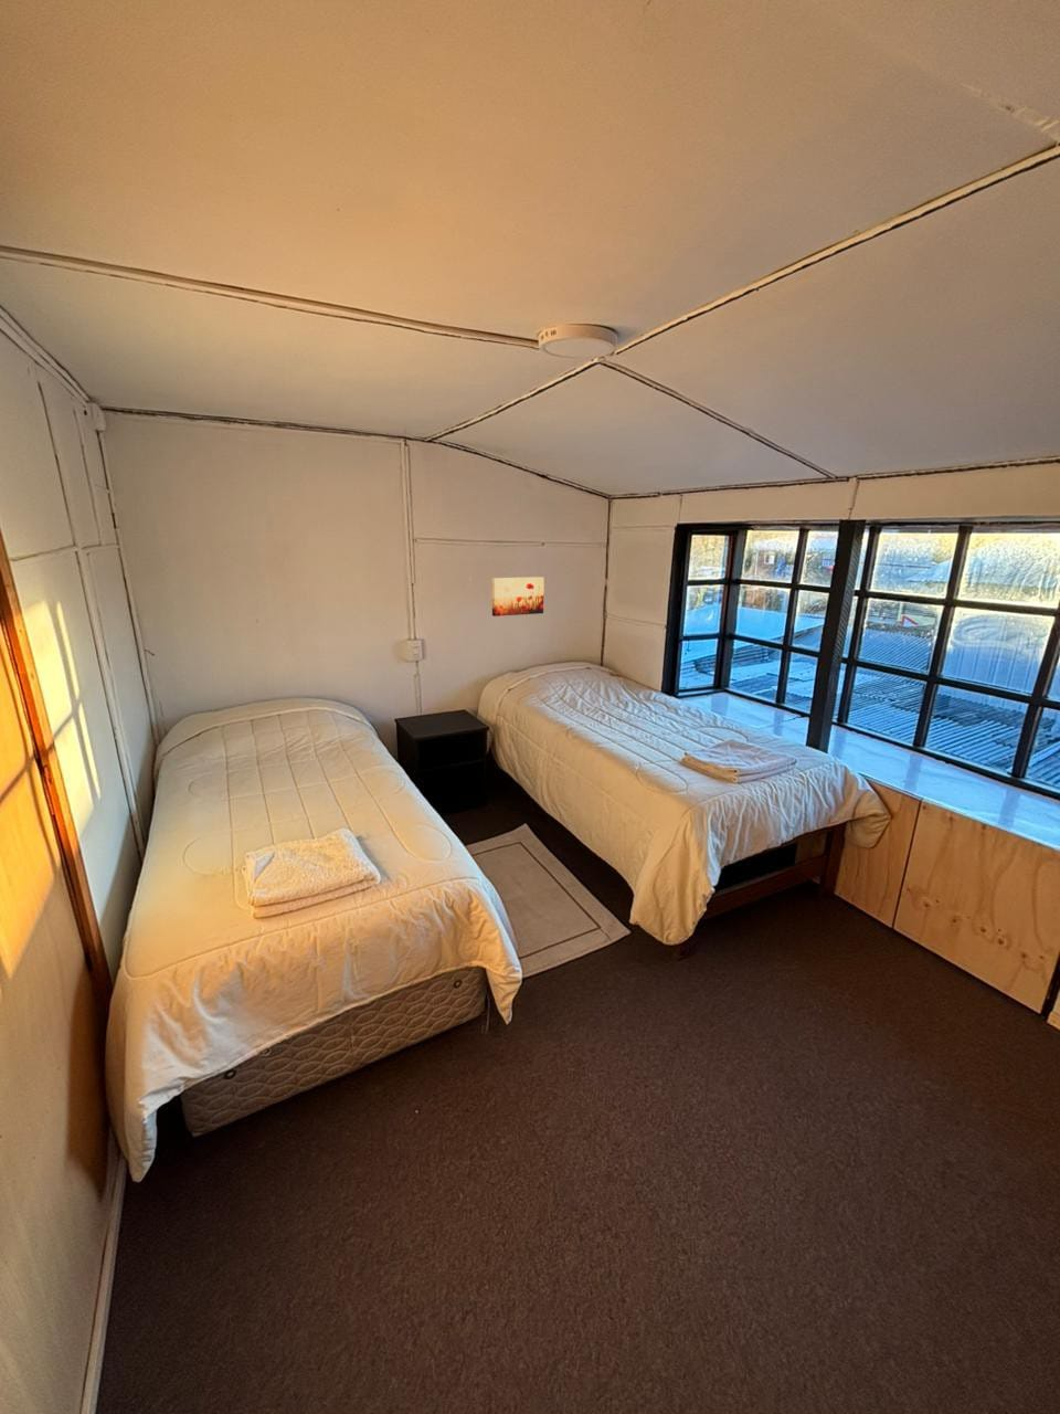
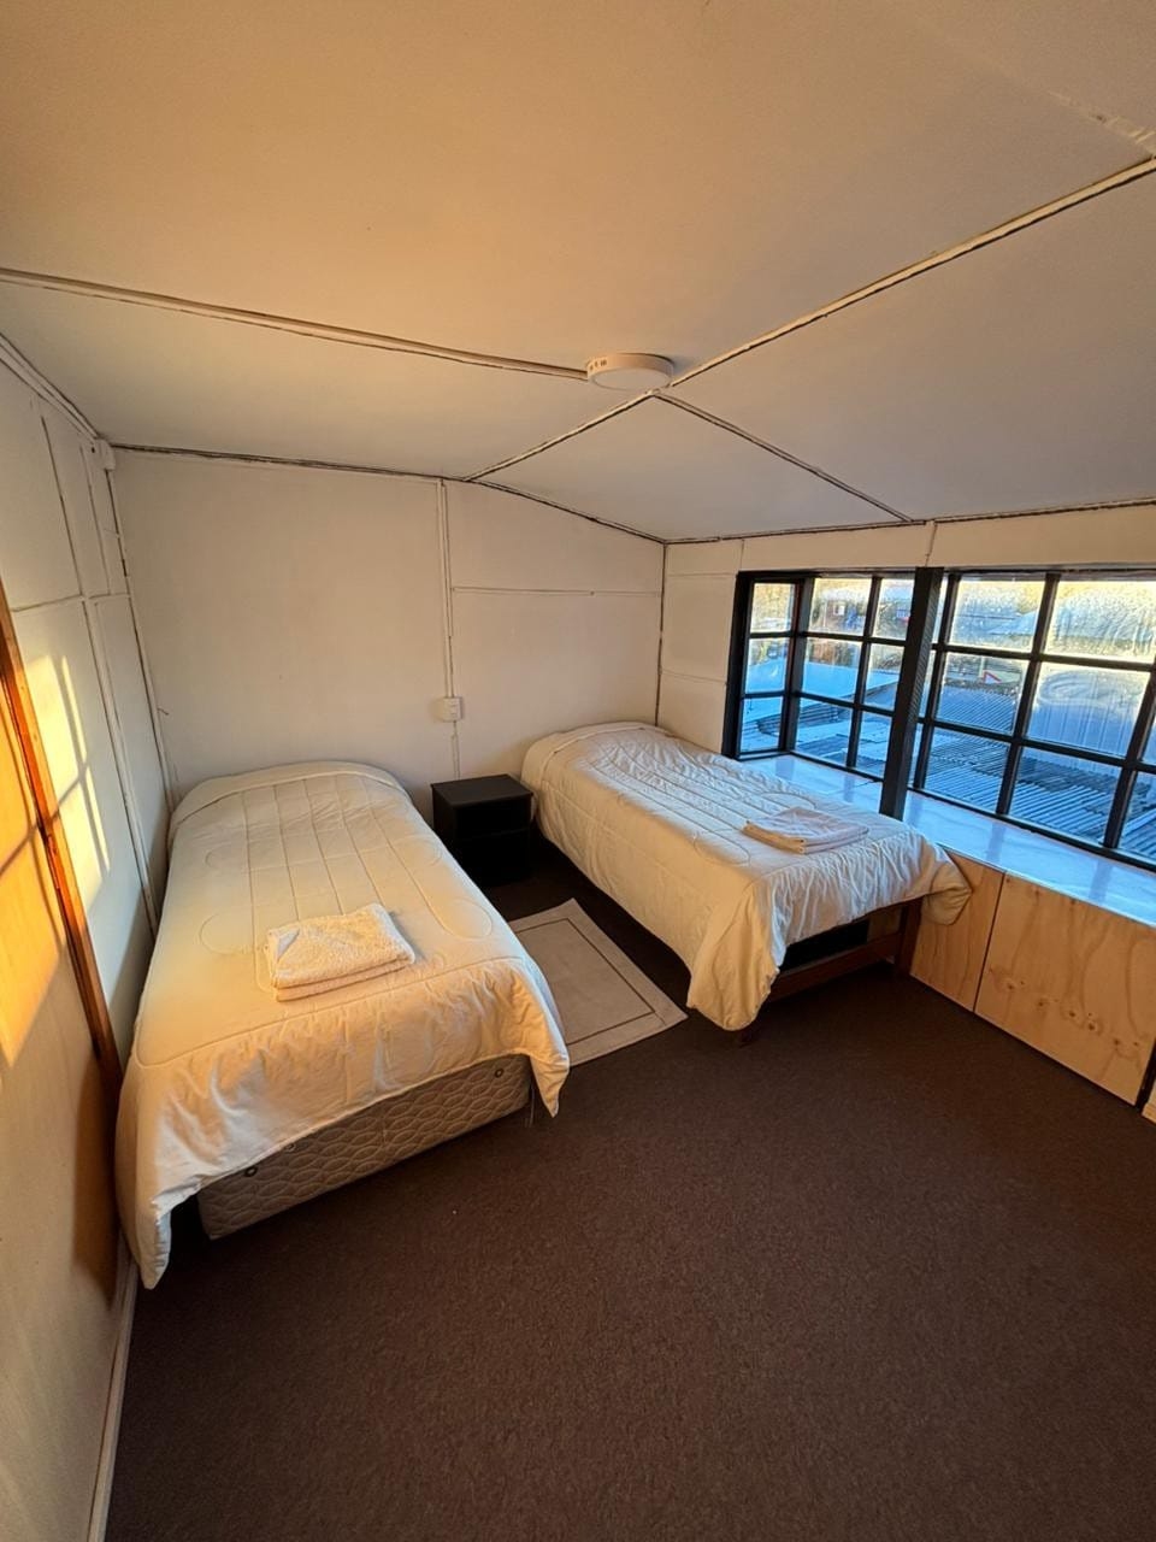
- wall art [490,576,546,618]
